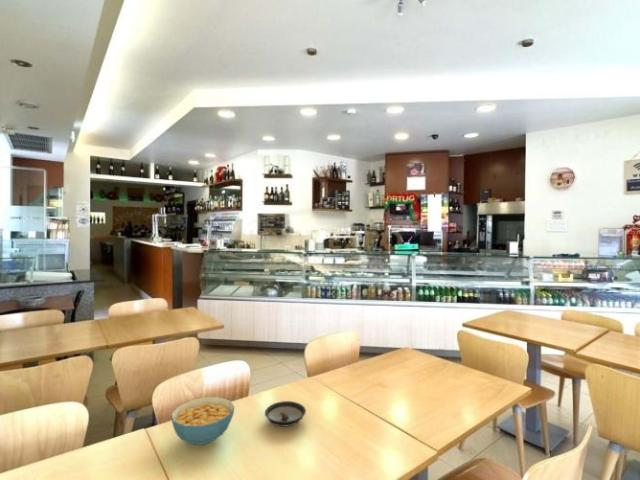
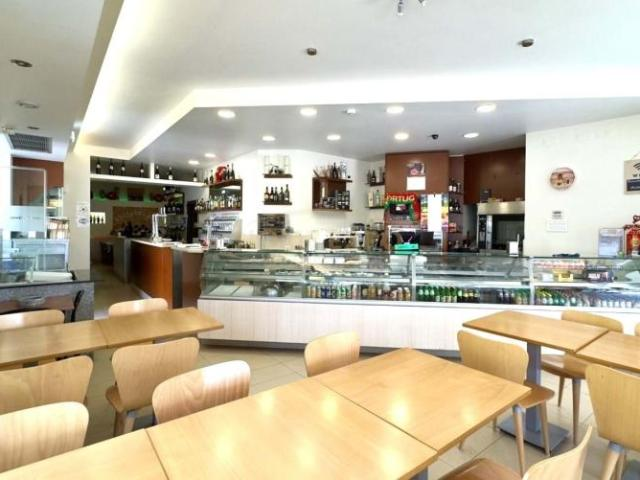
- cereal bowl [170,396,235,446]
- saucer [264,400,307,428]
